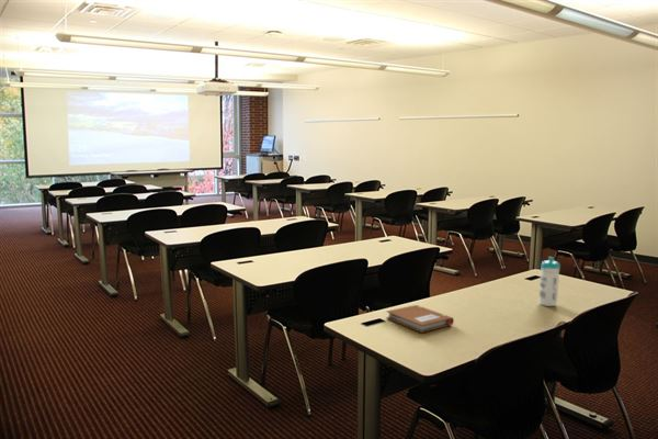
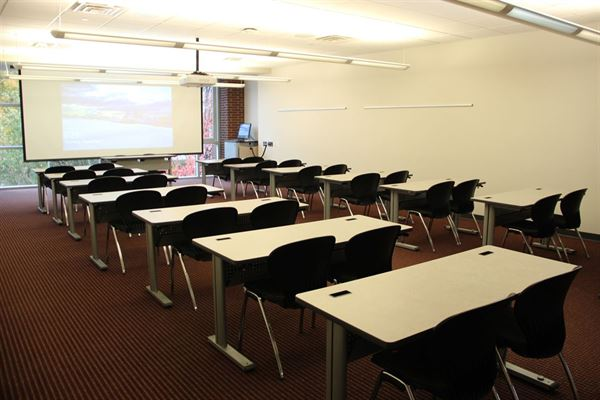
- notebook [385,304,455,334]
- water bottle [538,256,561,307]
